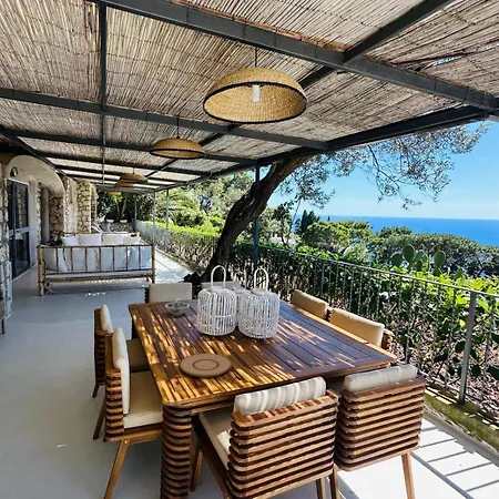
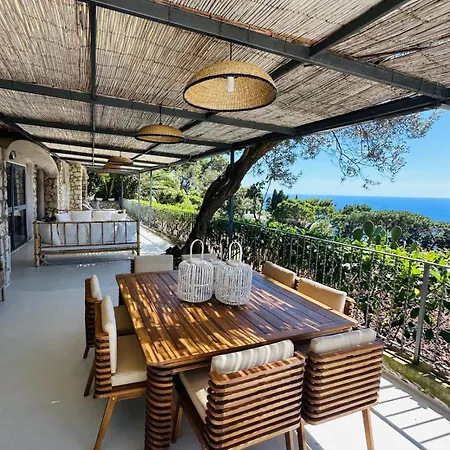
- plate [179,353,233,378]
- bowl [164,297,191,317]
